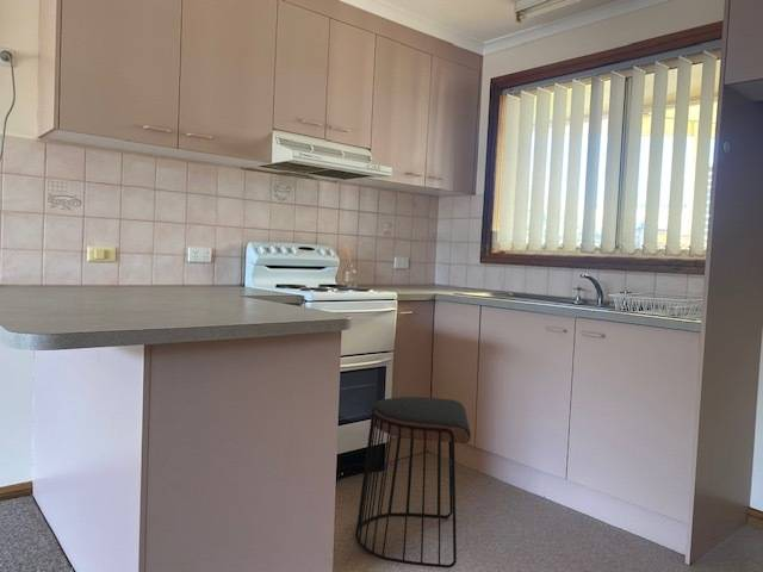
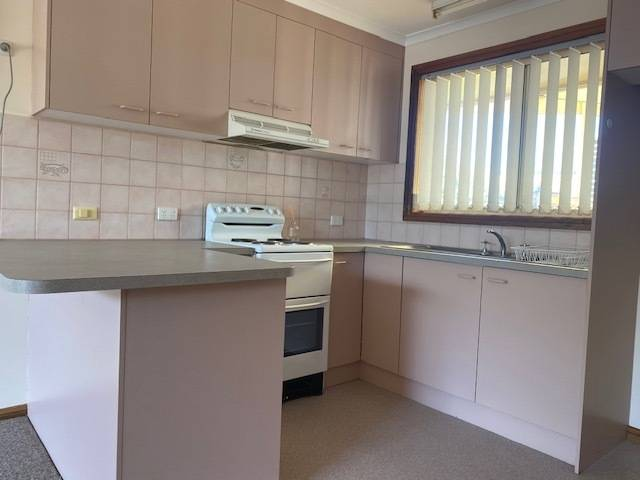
- stool [354,396,472,570]
